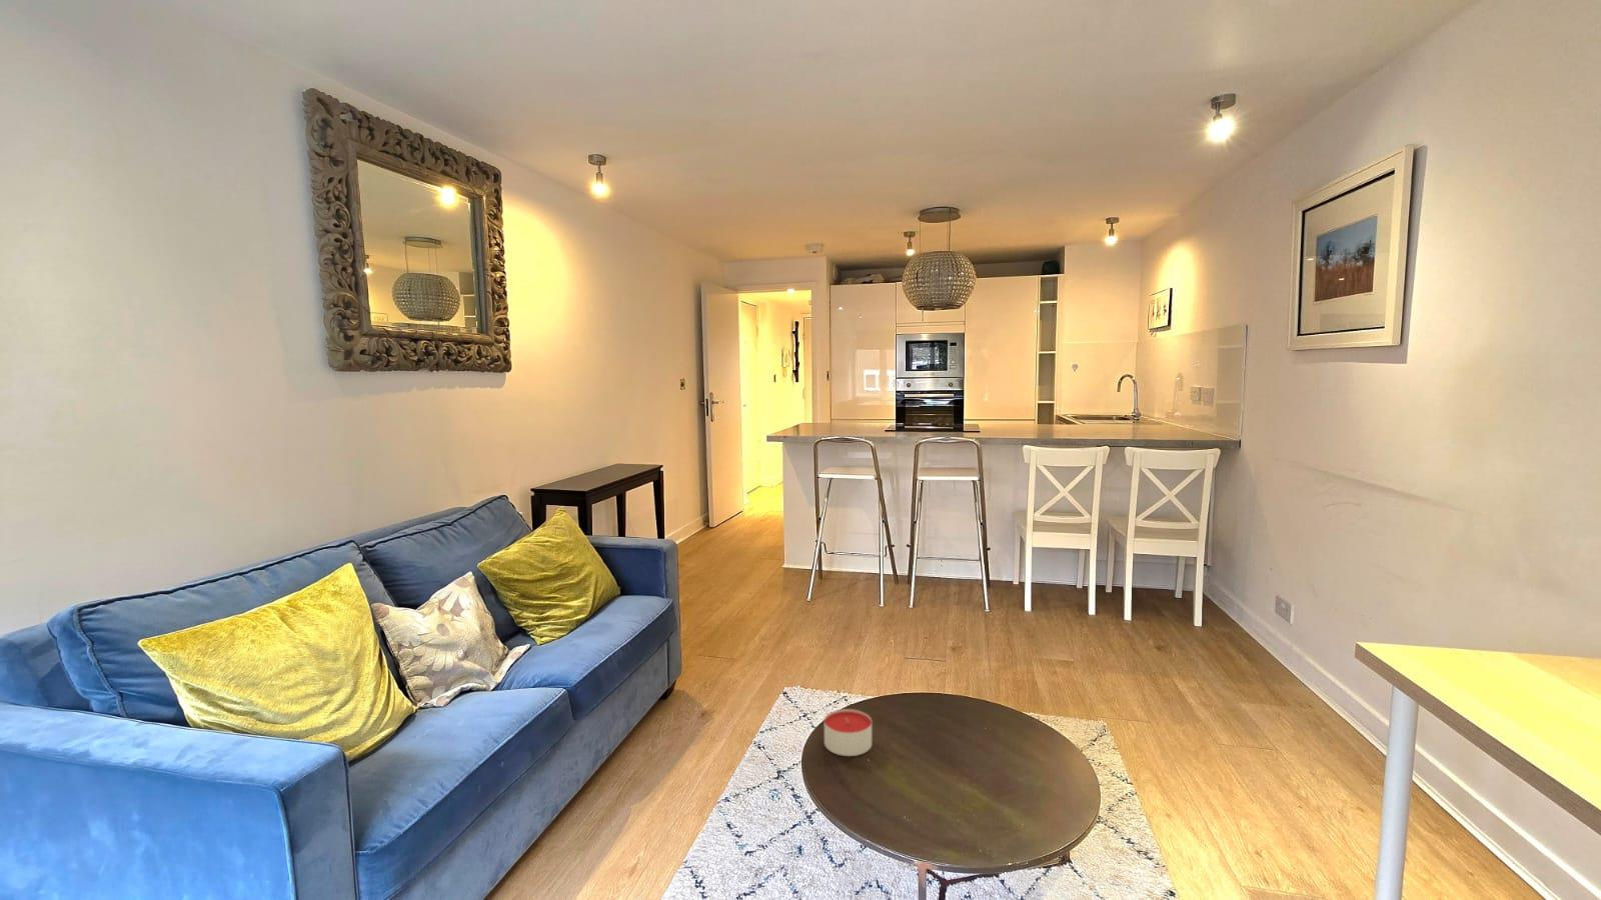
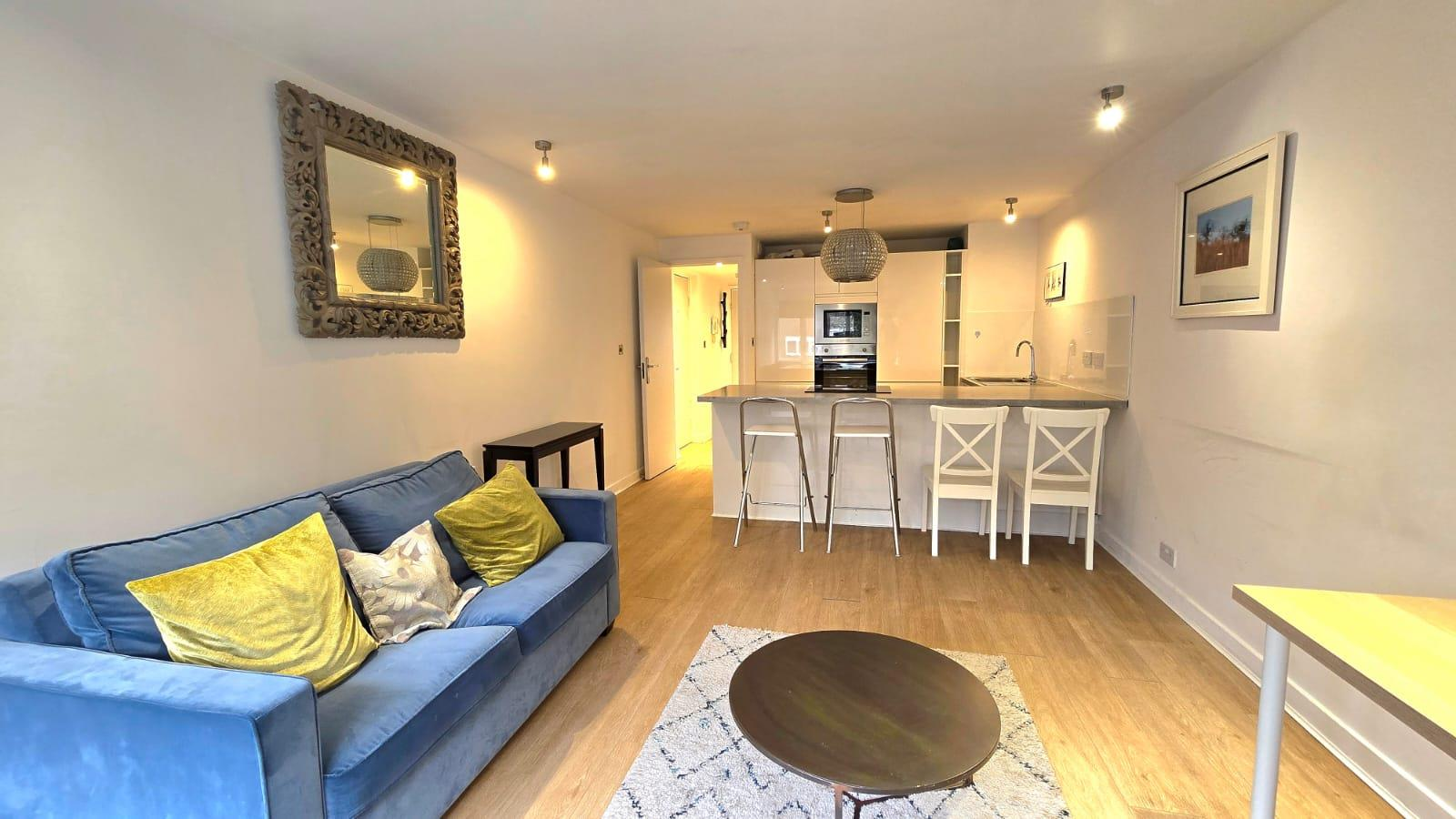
- candle [824,708,873,757]
